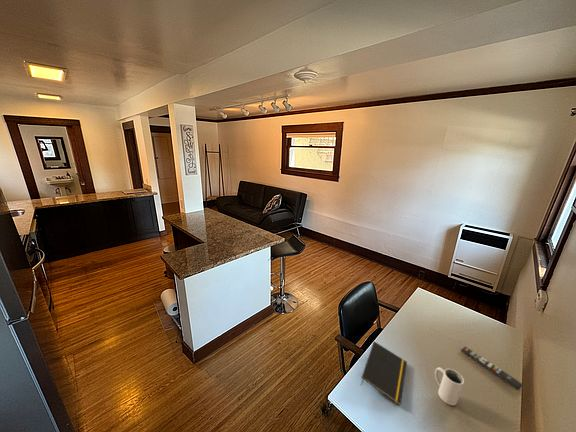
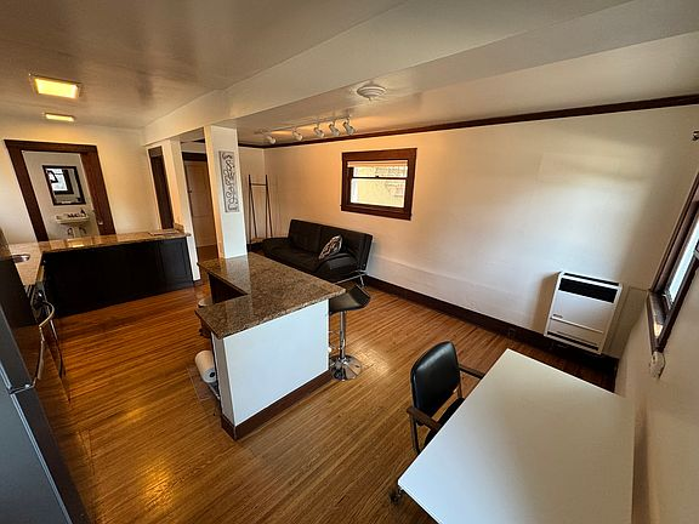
- mug [434,367,465,407]
- remote control [460,345,524,391]
- notepad [360,341,408,406]
